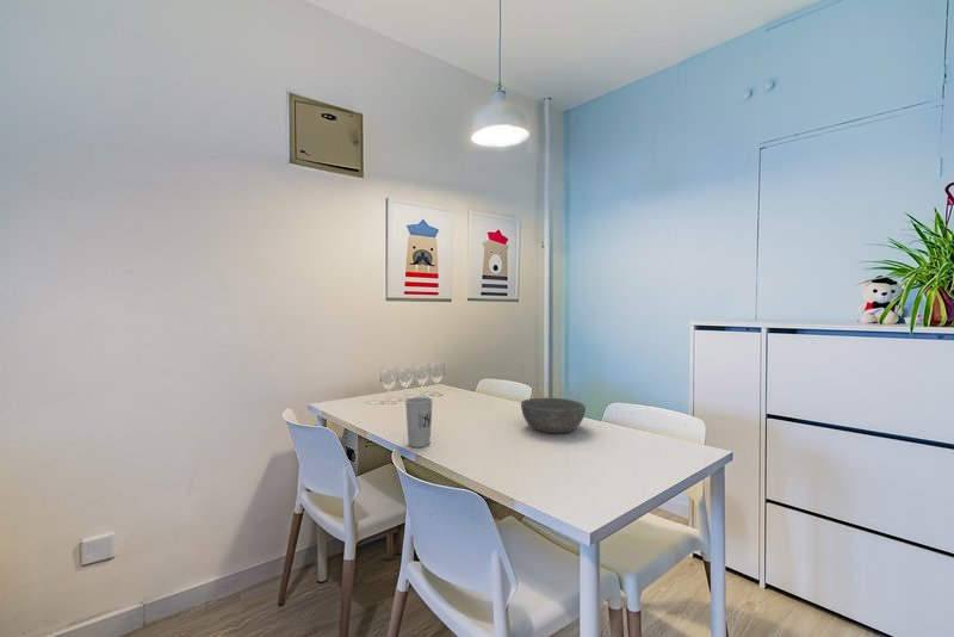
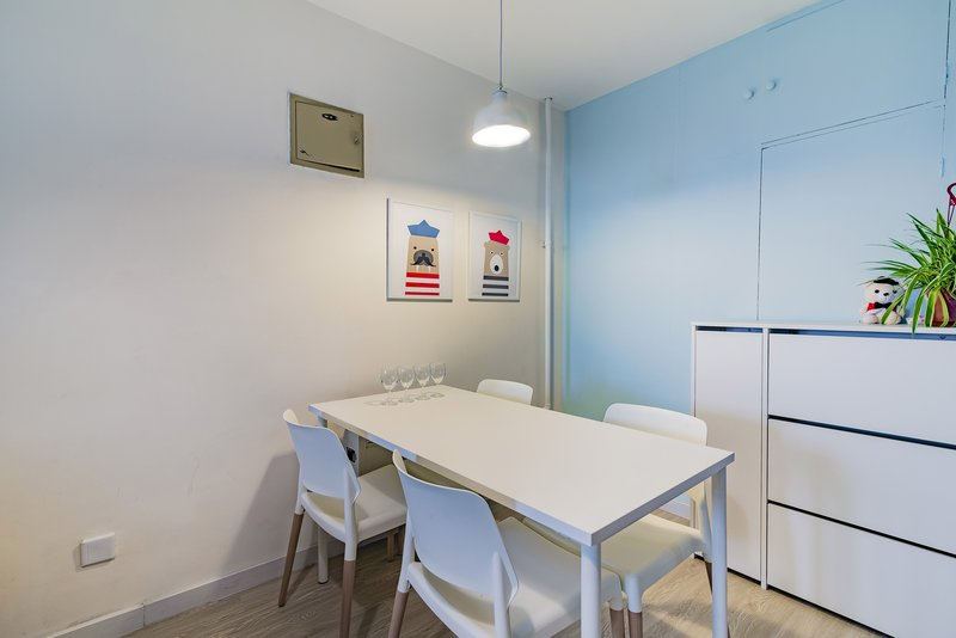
- cup [404,396,434,449]
- bowl [520,396,587,434]
